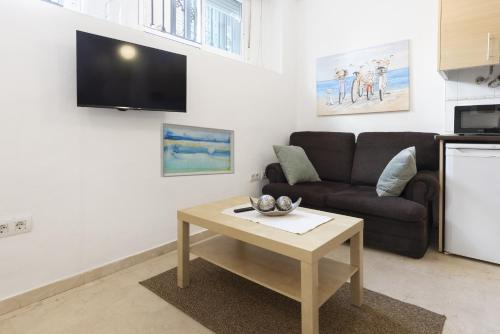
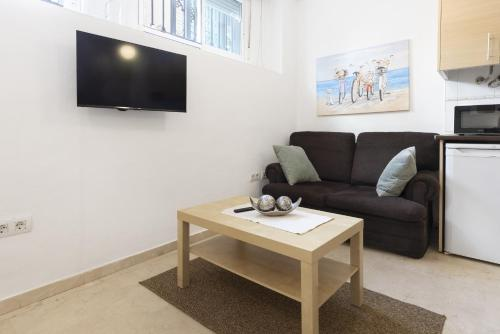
- wall art [159,122,235,178]
